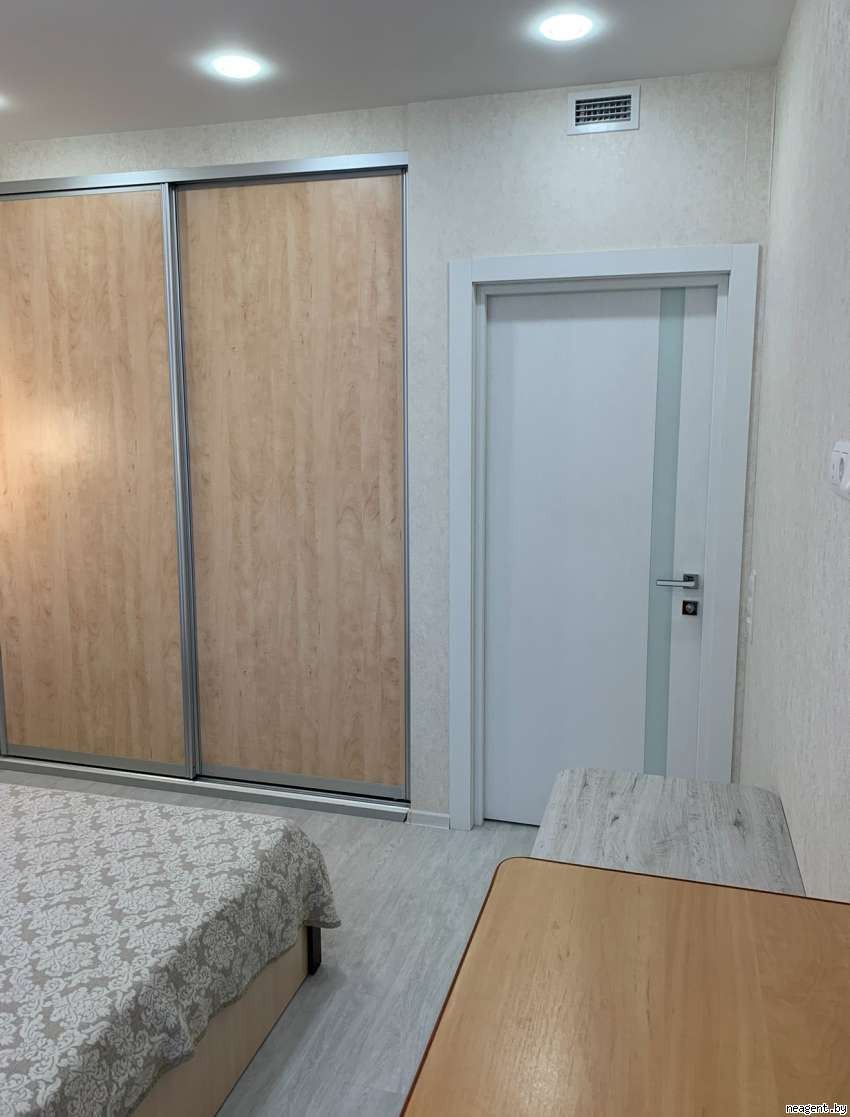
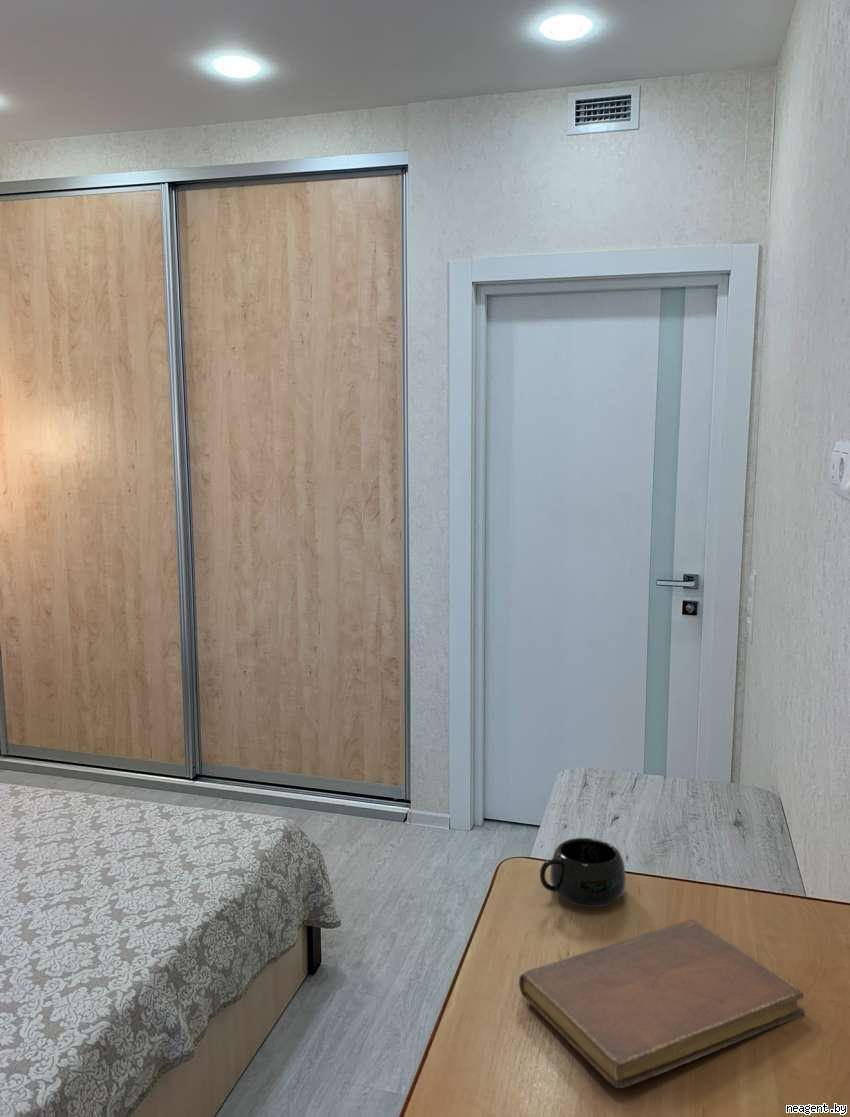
+ notebook [518,918,805,1089]
+ mug [539,837,626,908]
